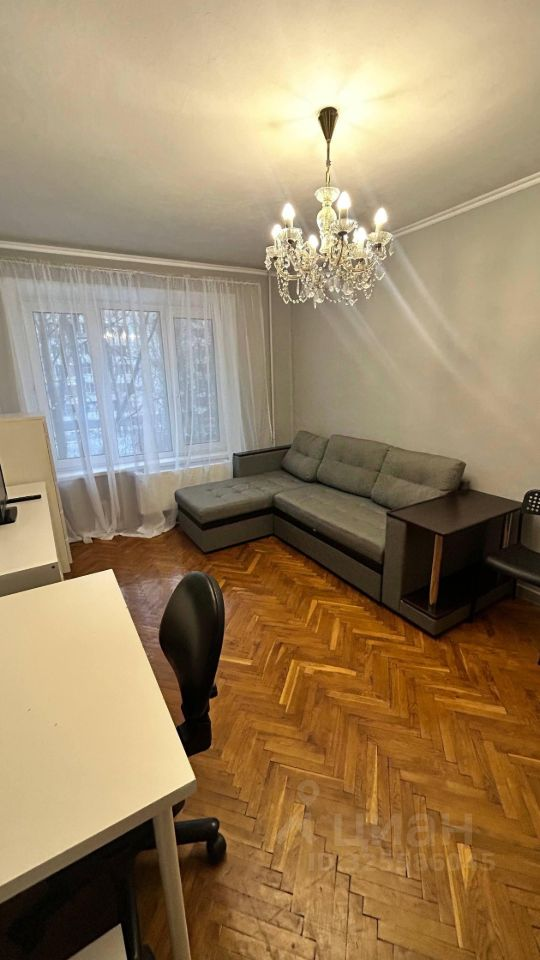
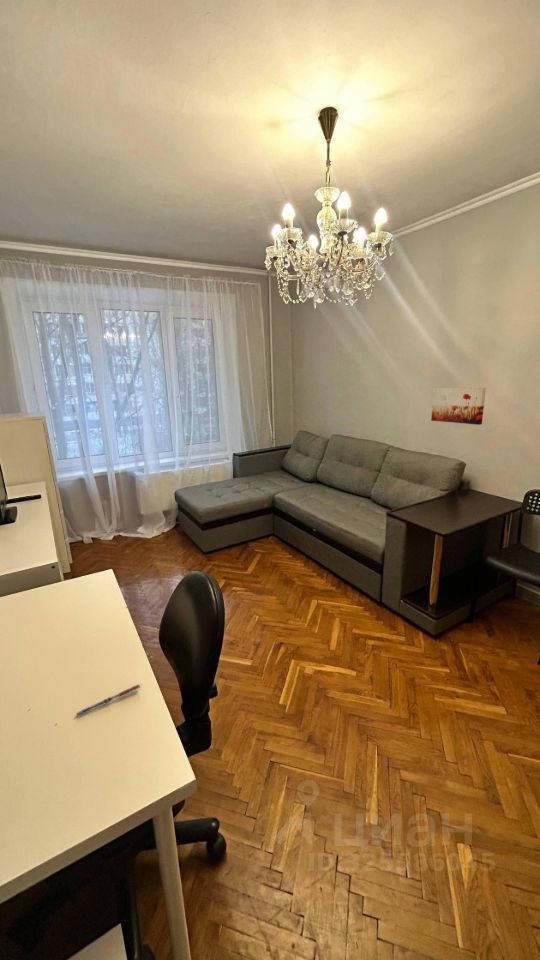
+ wall art [430,387,487,426]
+ pen [75,683,141,716]
